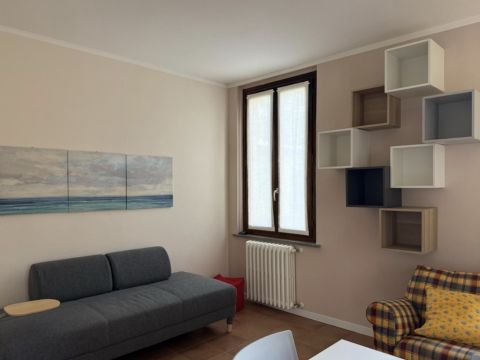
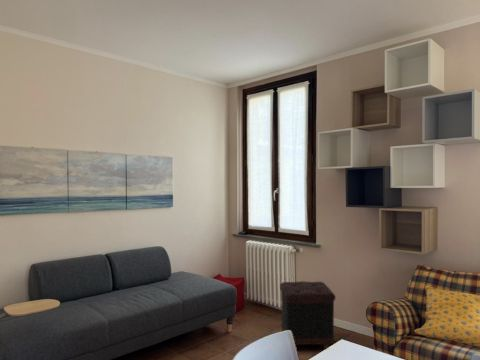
+ ottoman [279,280,336,350]
